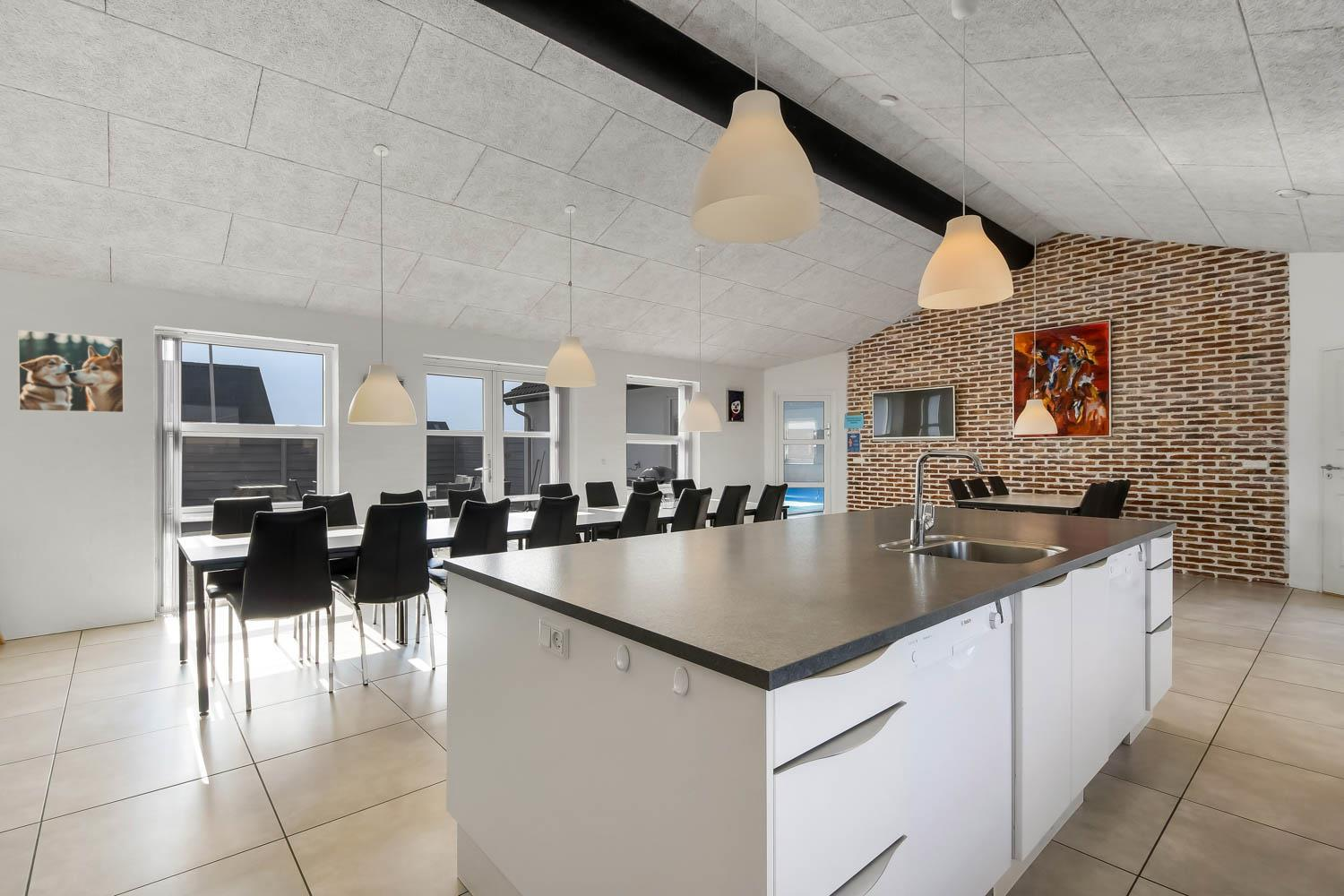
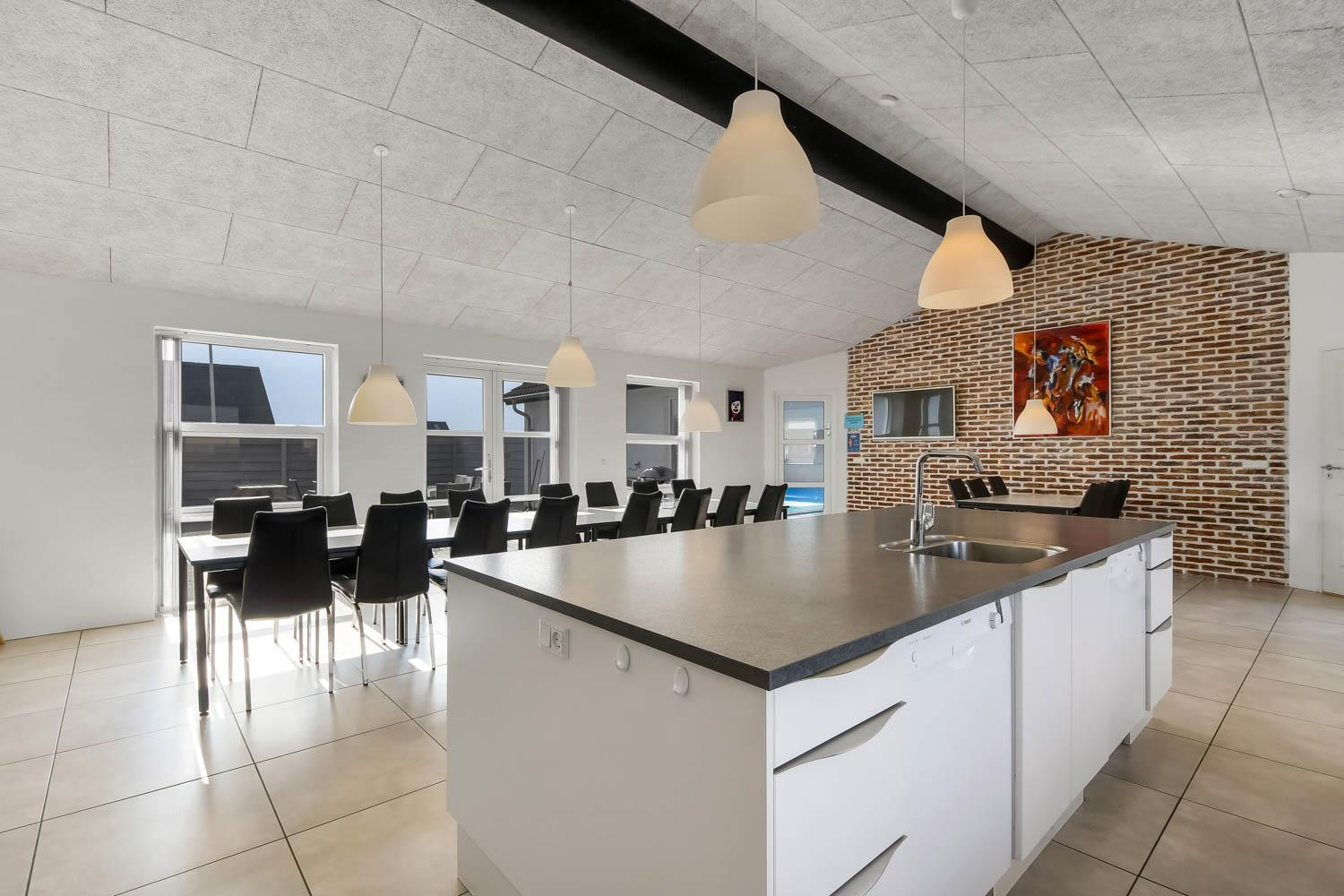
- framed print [17,329,125,414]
